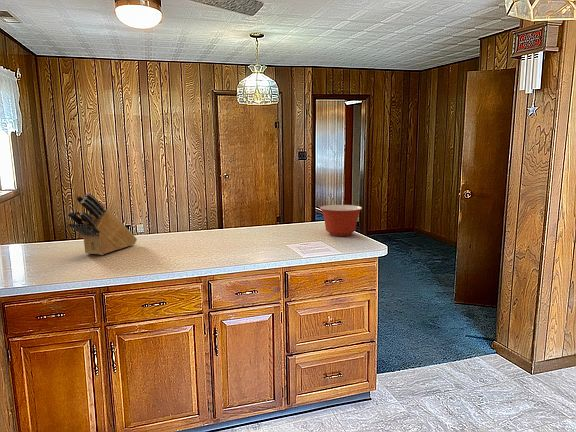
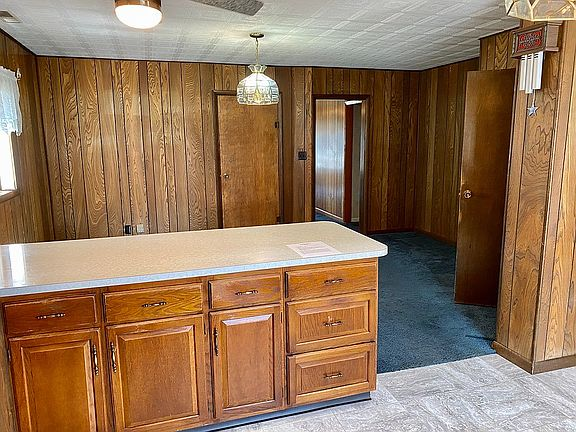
- knife block [66,192,138,256]
- mixing bowl [319,204,363,237]
